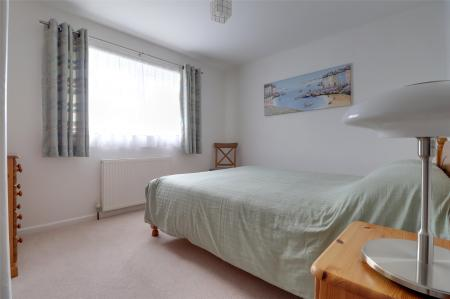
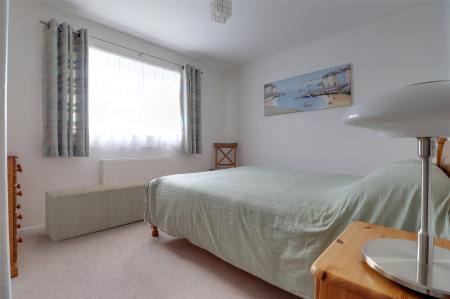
+ storage bench [44,178,154,243]
